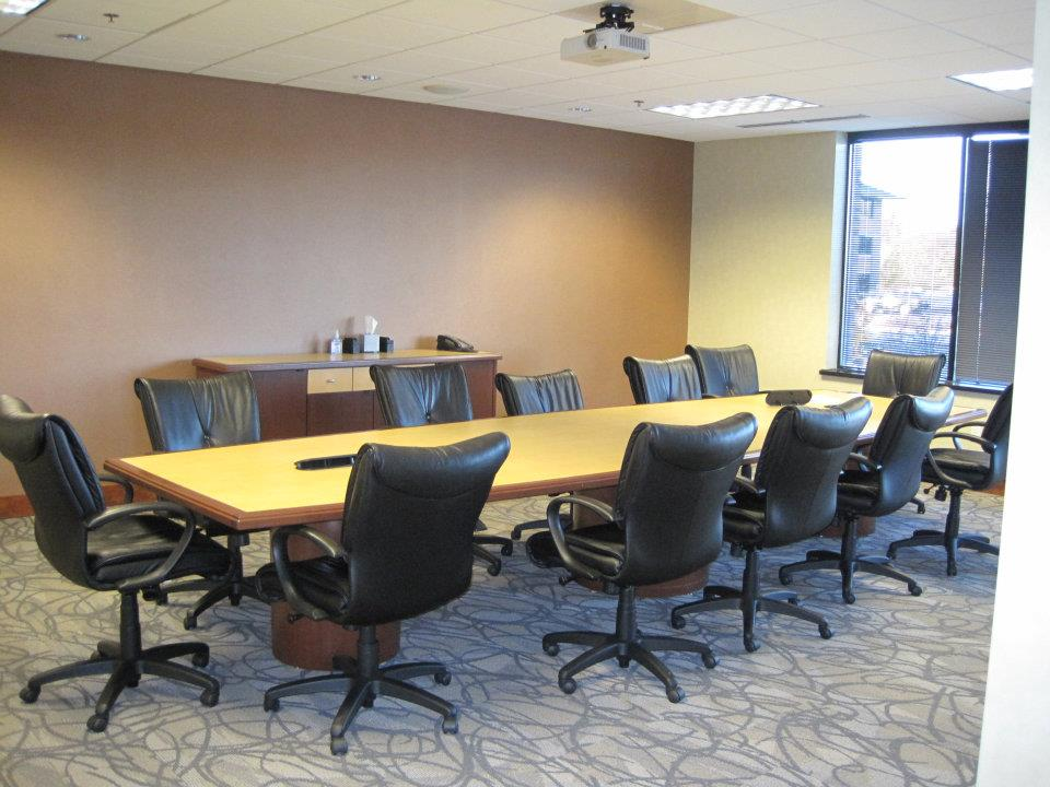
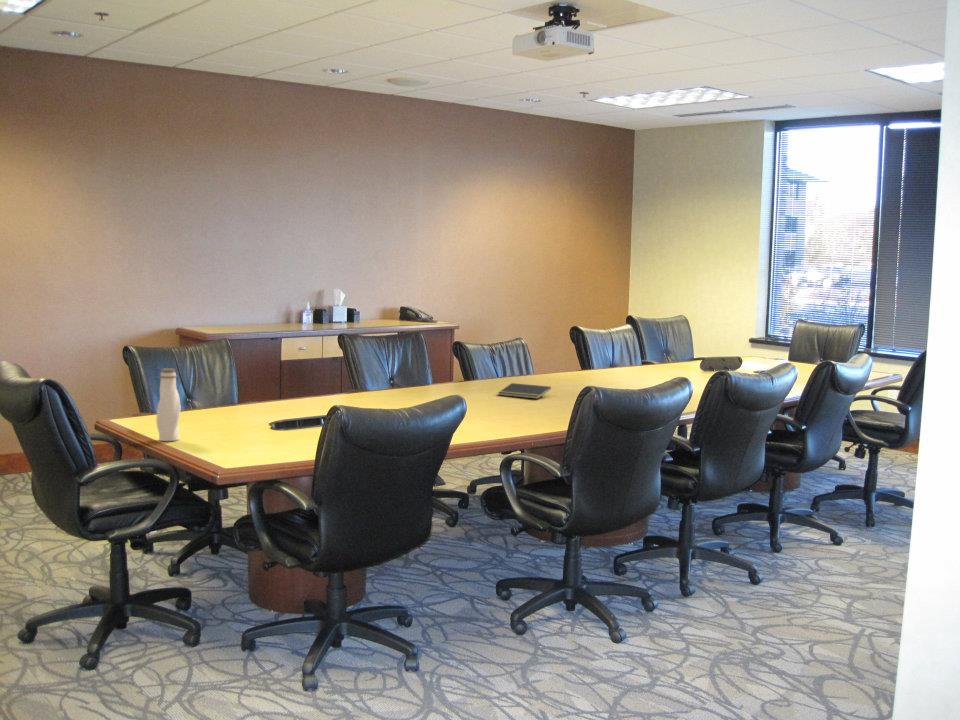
+ water bottle [155,367,182,442]
+ notepad [497,382,552,400]
